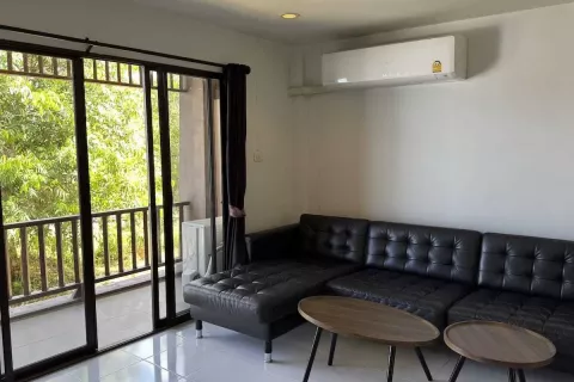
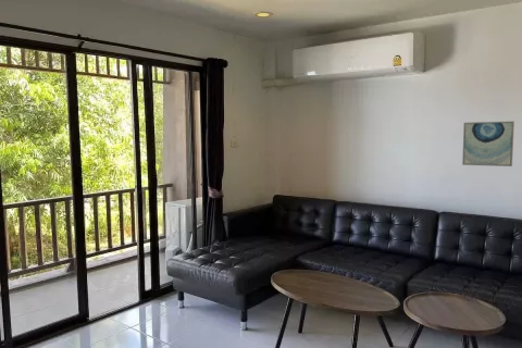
+ wall art [461,121,515,167]
